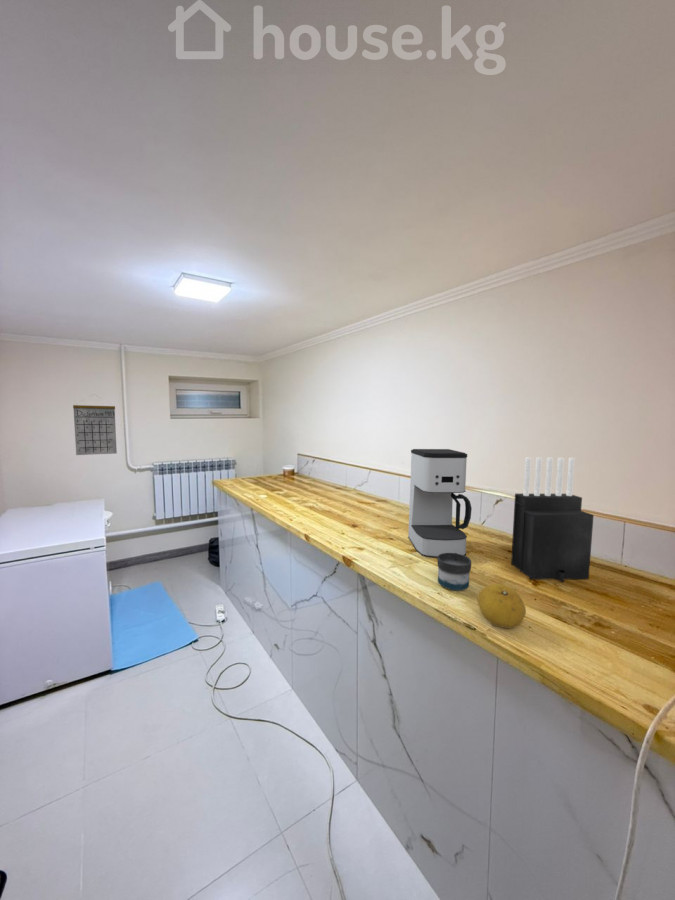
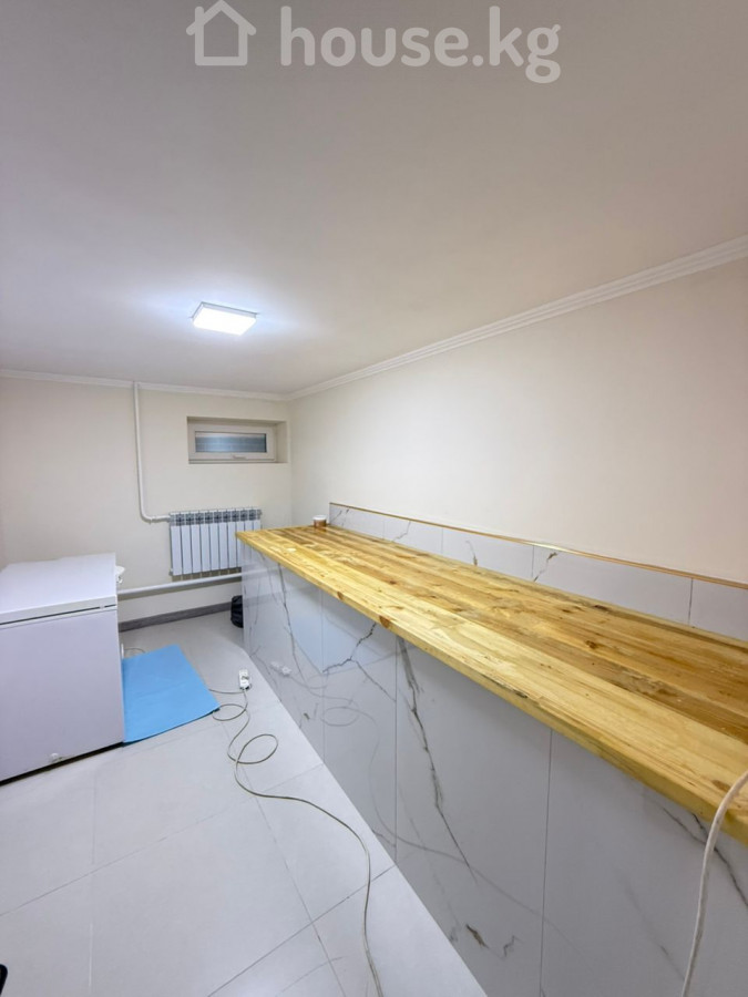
- knife block [510,457,595,584]
- coffee maker [407,448,473,559]
- calendar [72,394,118,456]
- mug [437,553,472,592]
- fruit [477,583,527,629]
